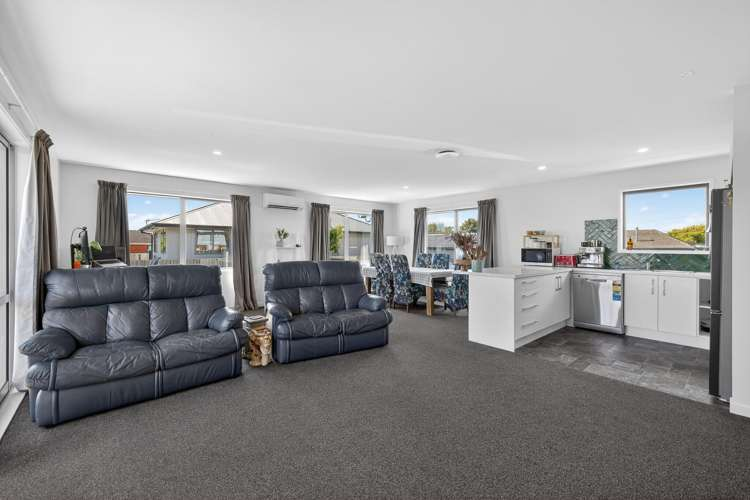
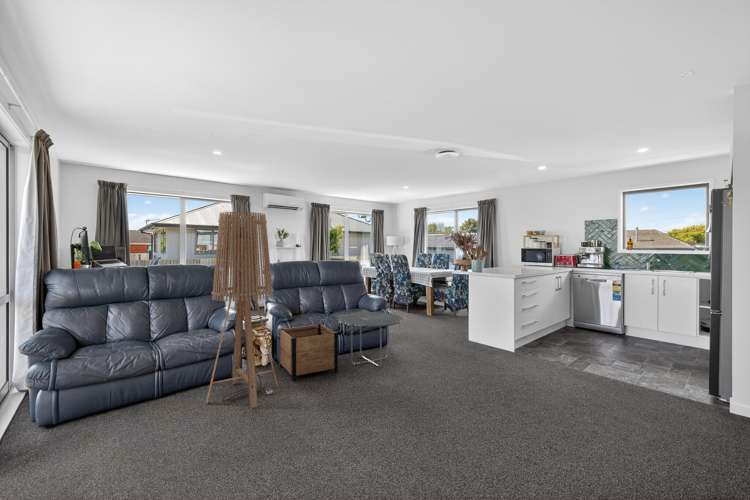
+ floor lamp [205,211,279,409]
+ side table [336,311,404,367]
+ planter [278,323,339,382]
